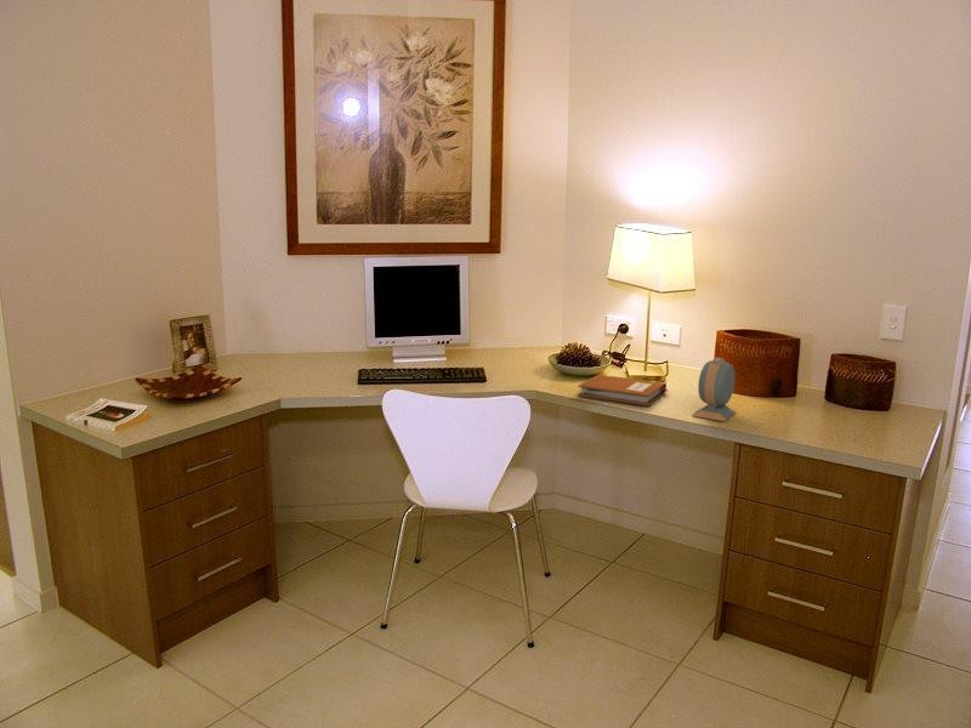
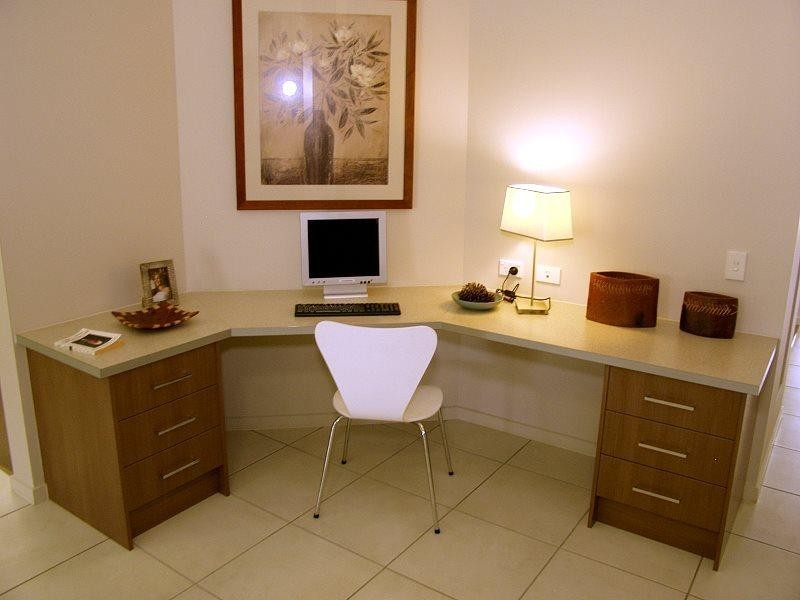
- alarm clock [691,357,737,422]
- notebook [577,374,669,406]
